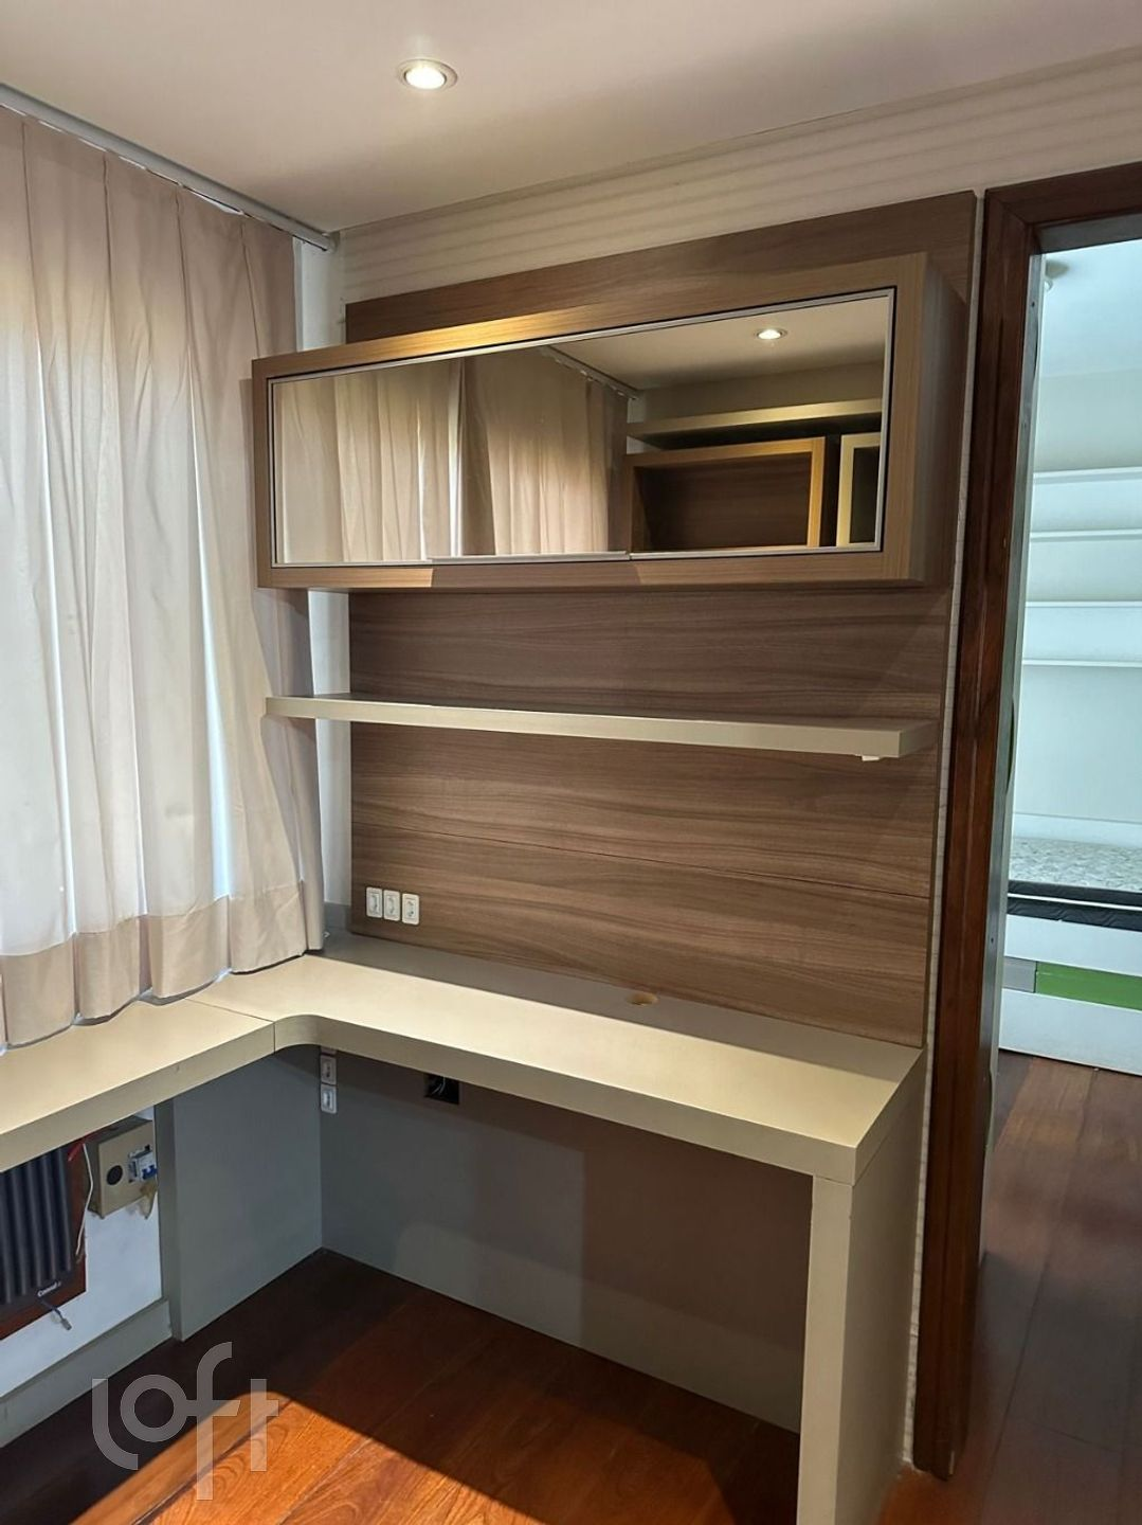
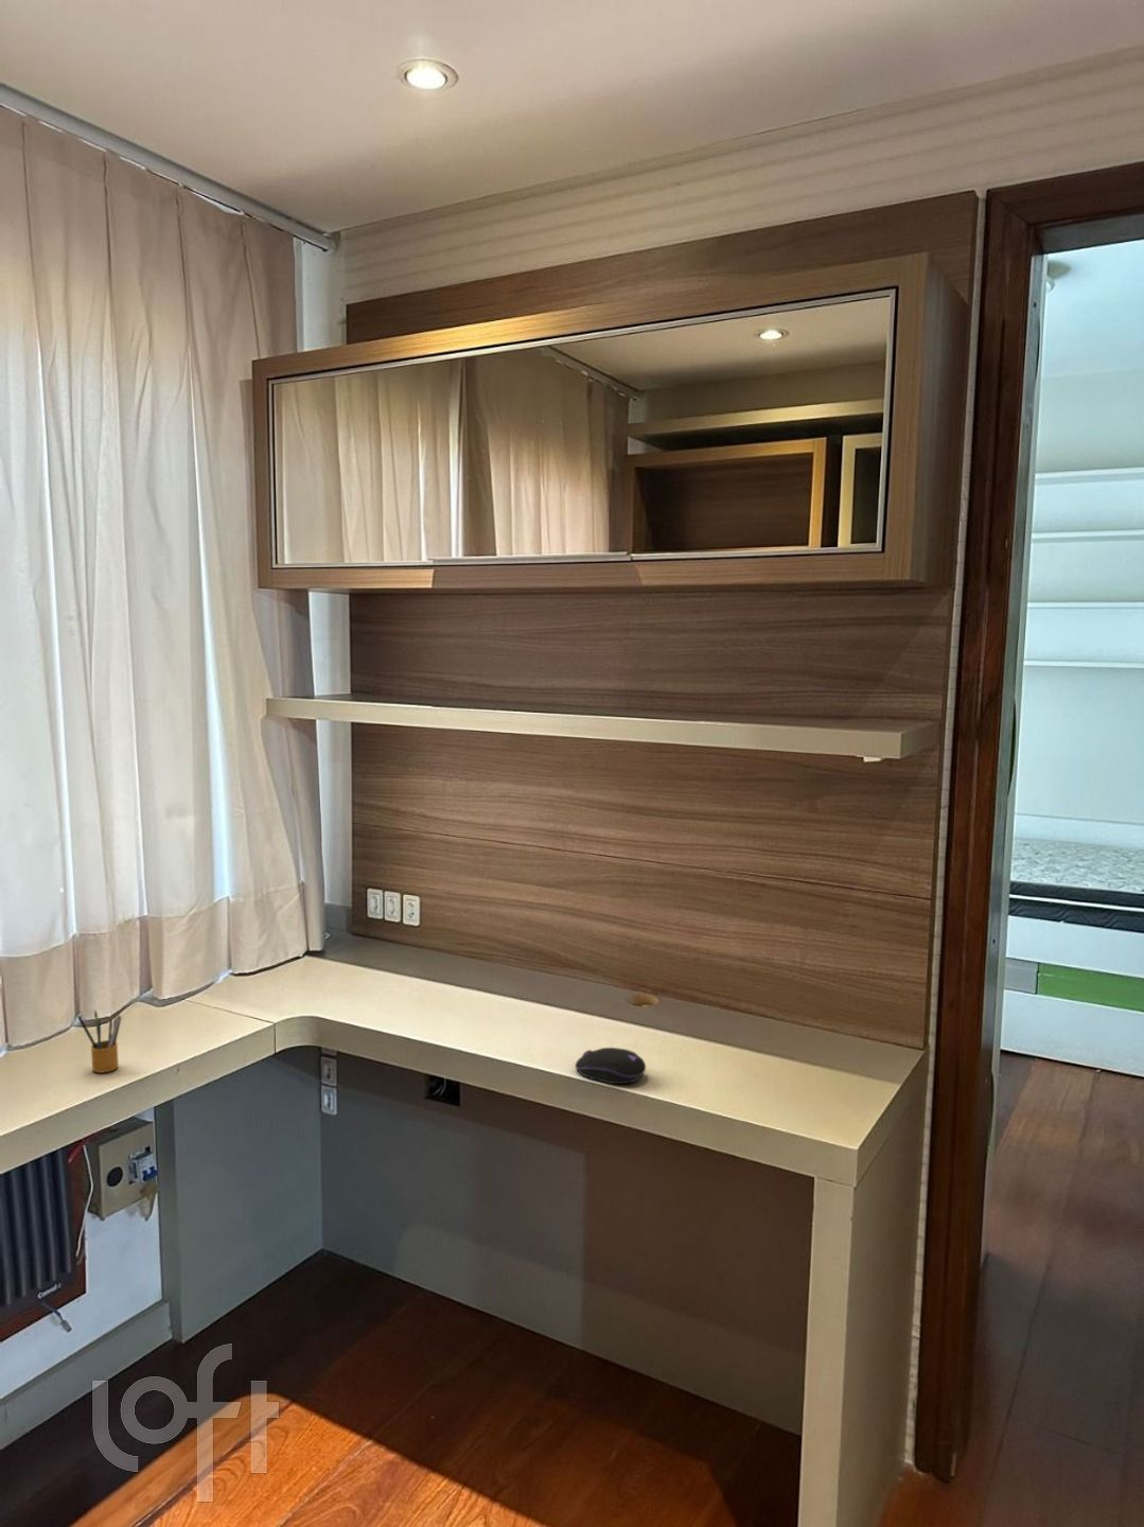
+ computer mouse [573,1046,647,1085]
+ pencil box [76,1009,123,1074]
